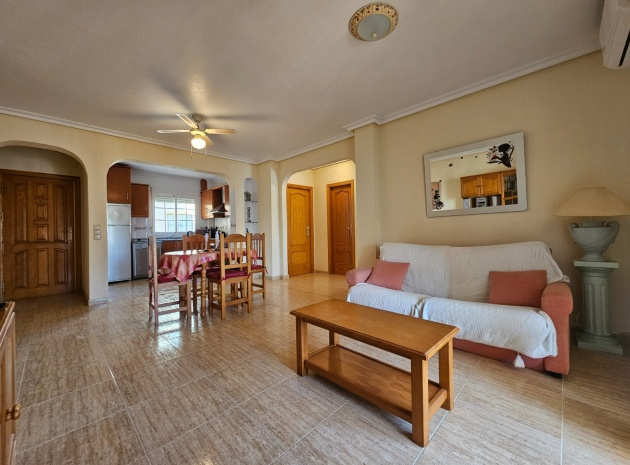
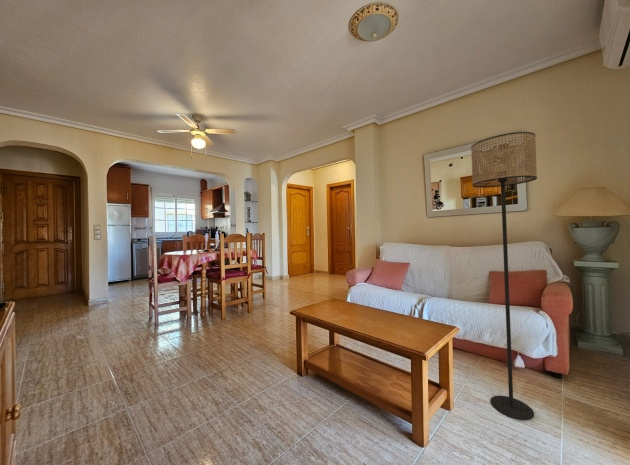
+ floor lamp [470,131,538,421]
